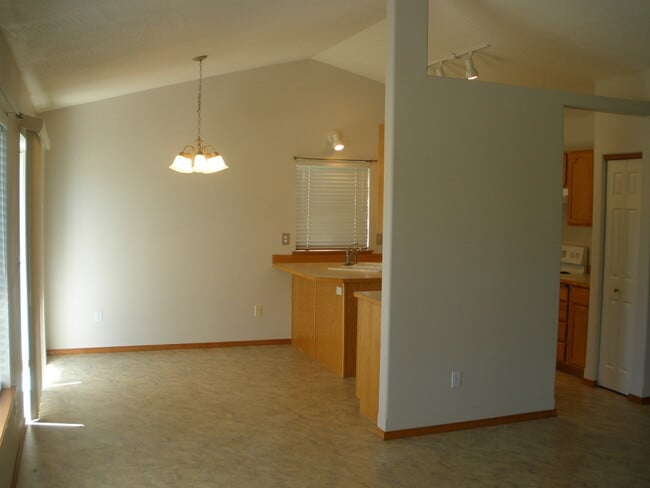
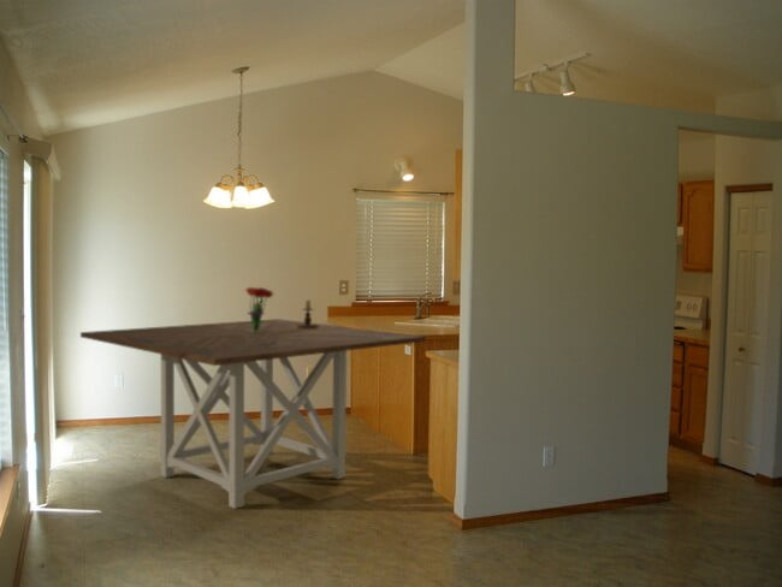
+ bouquet [244,286,274,332]
+ candlestick [297,298,319,328]
+ dining table [79,318,427,510]
